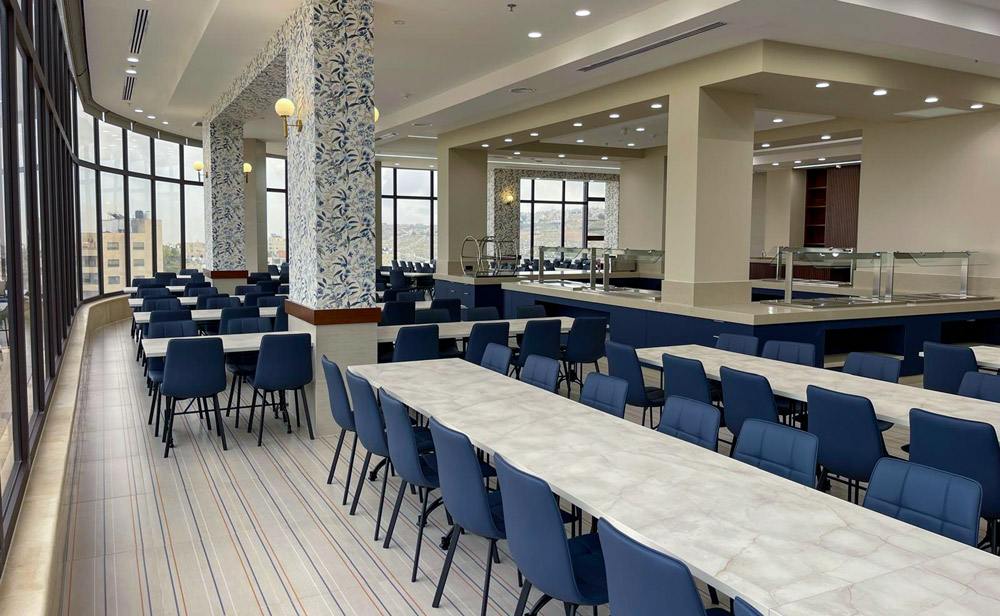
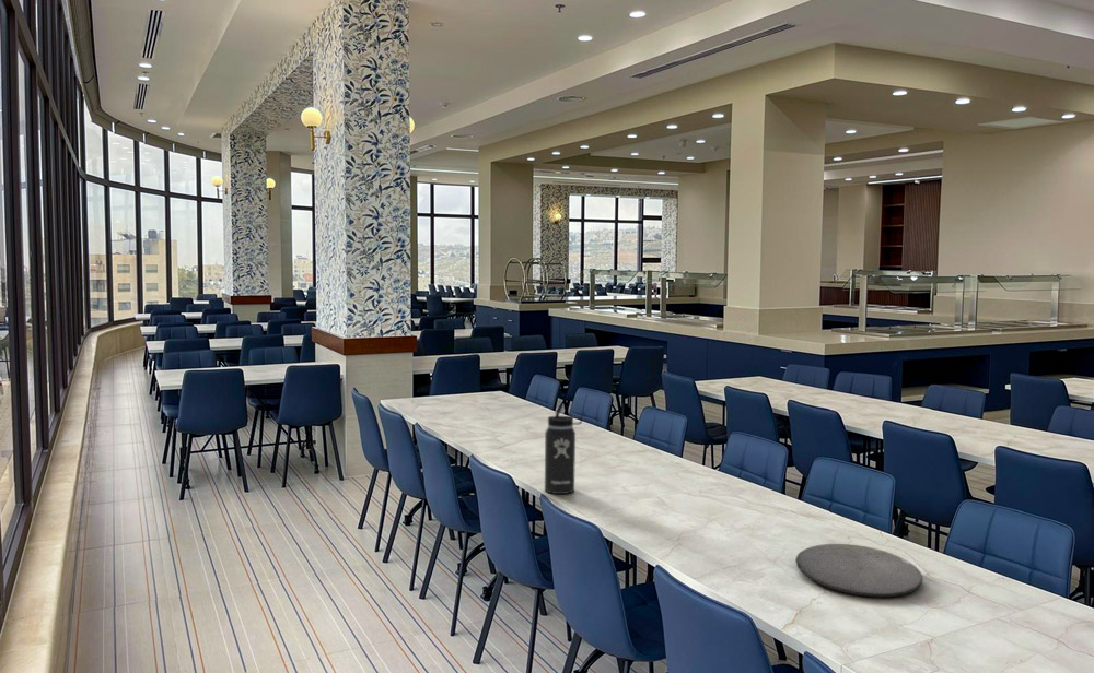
+ thermos bottle [544,402,583,495]
+ plate [794,543,923,598]
